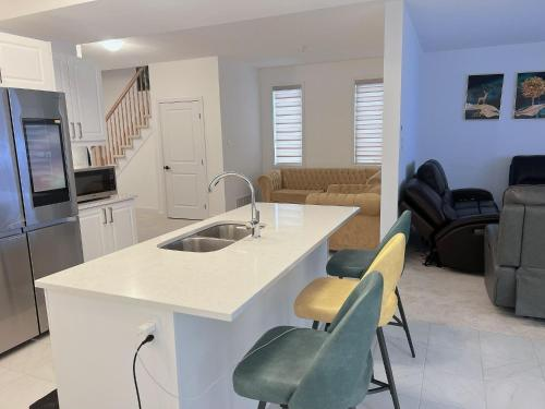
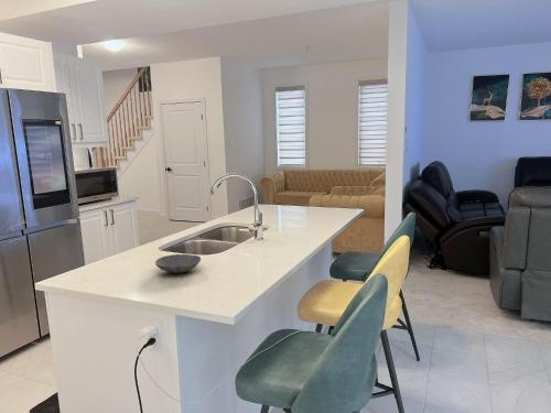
+ bowl [154,253,202,274]
